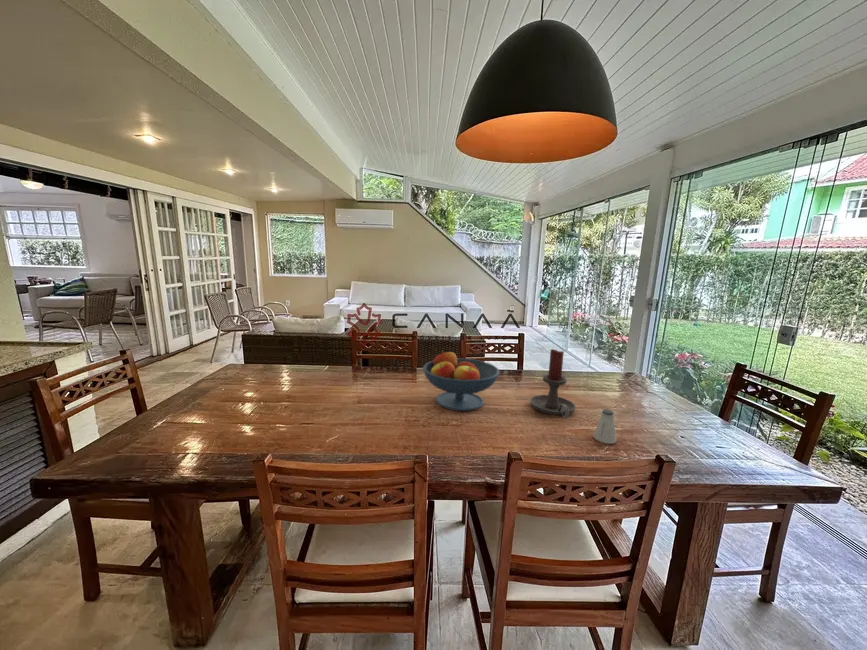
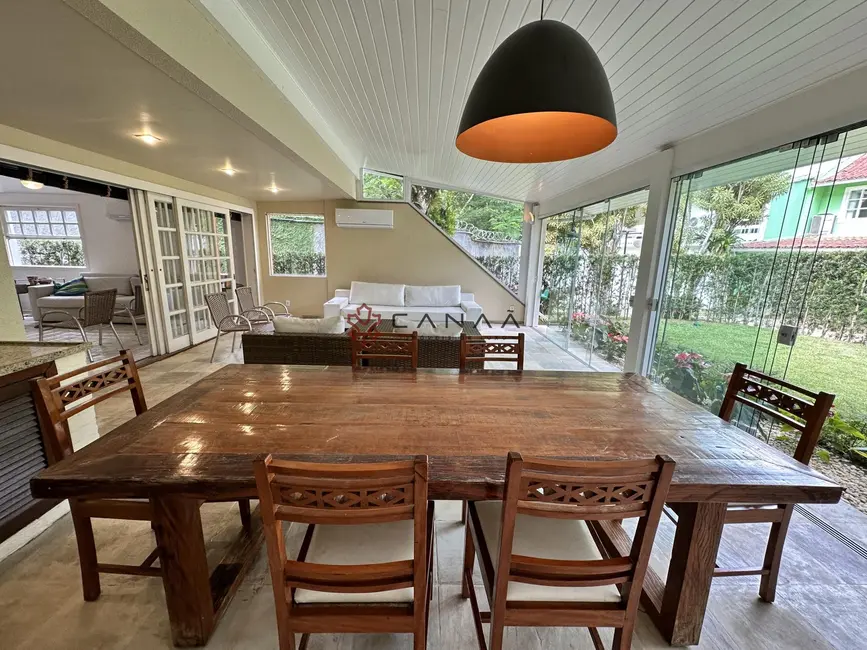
- fruit bowl [422,350,501,412]
- saltshaker [592,408,617,445]
- candle holder [529,348,577,419]
